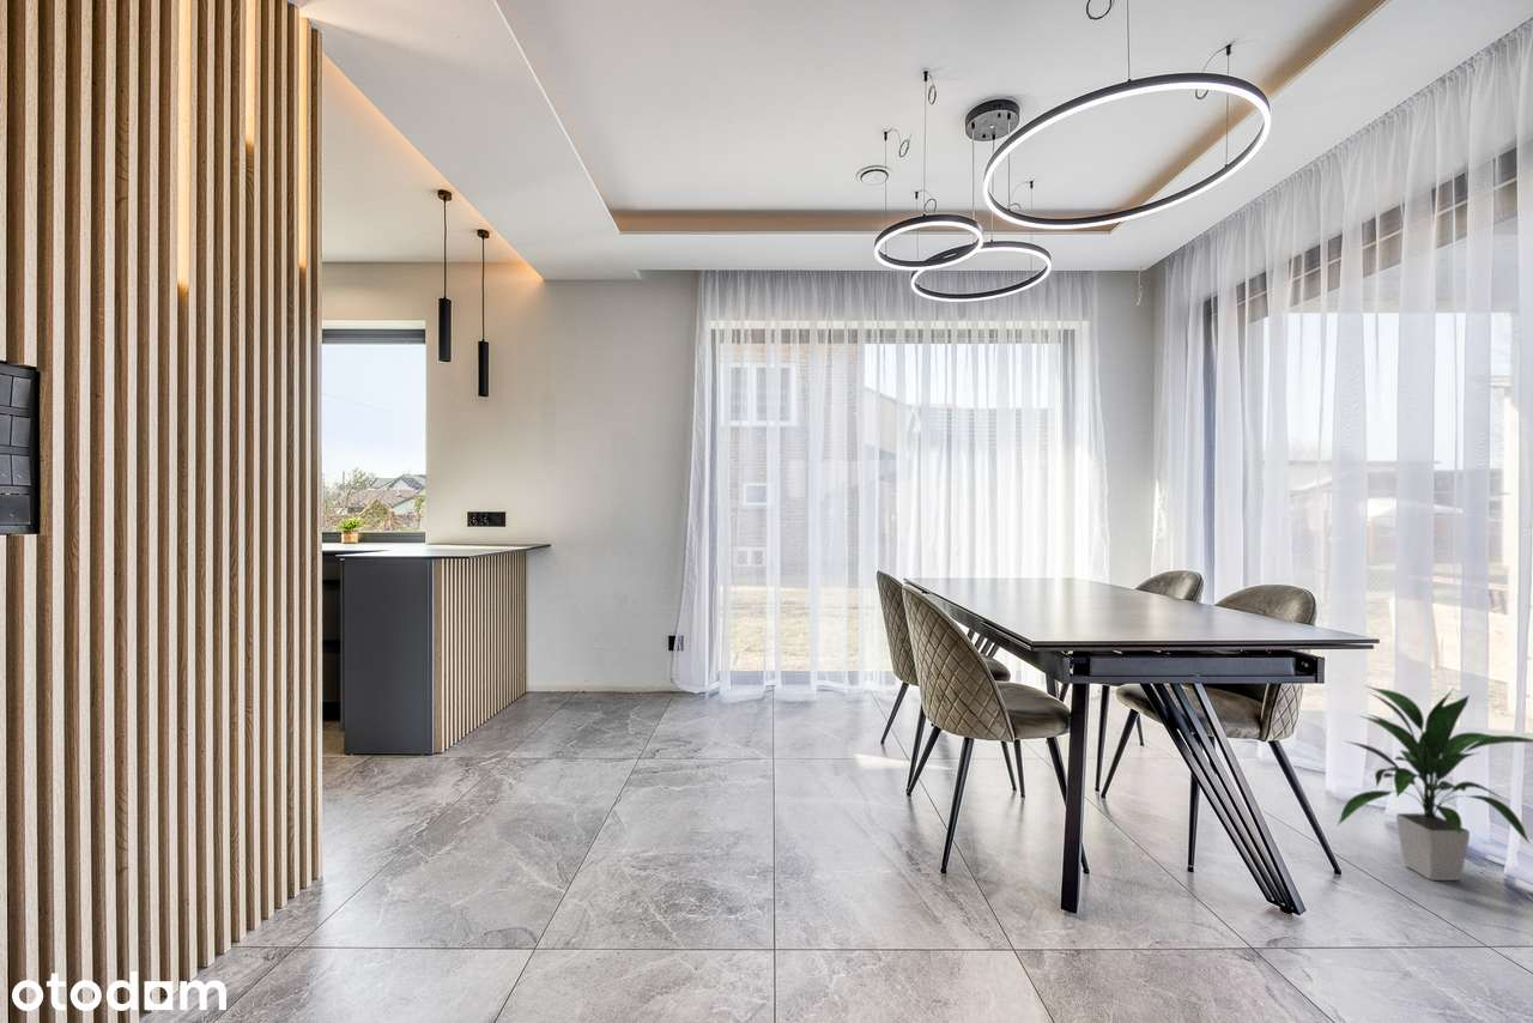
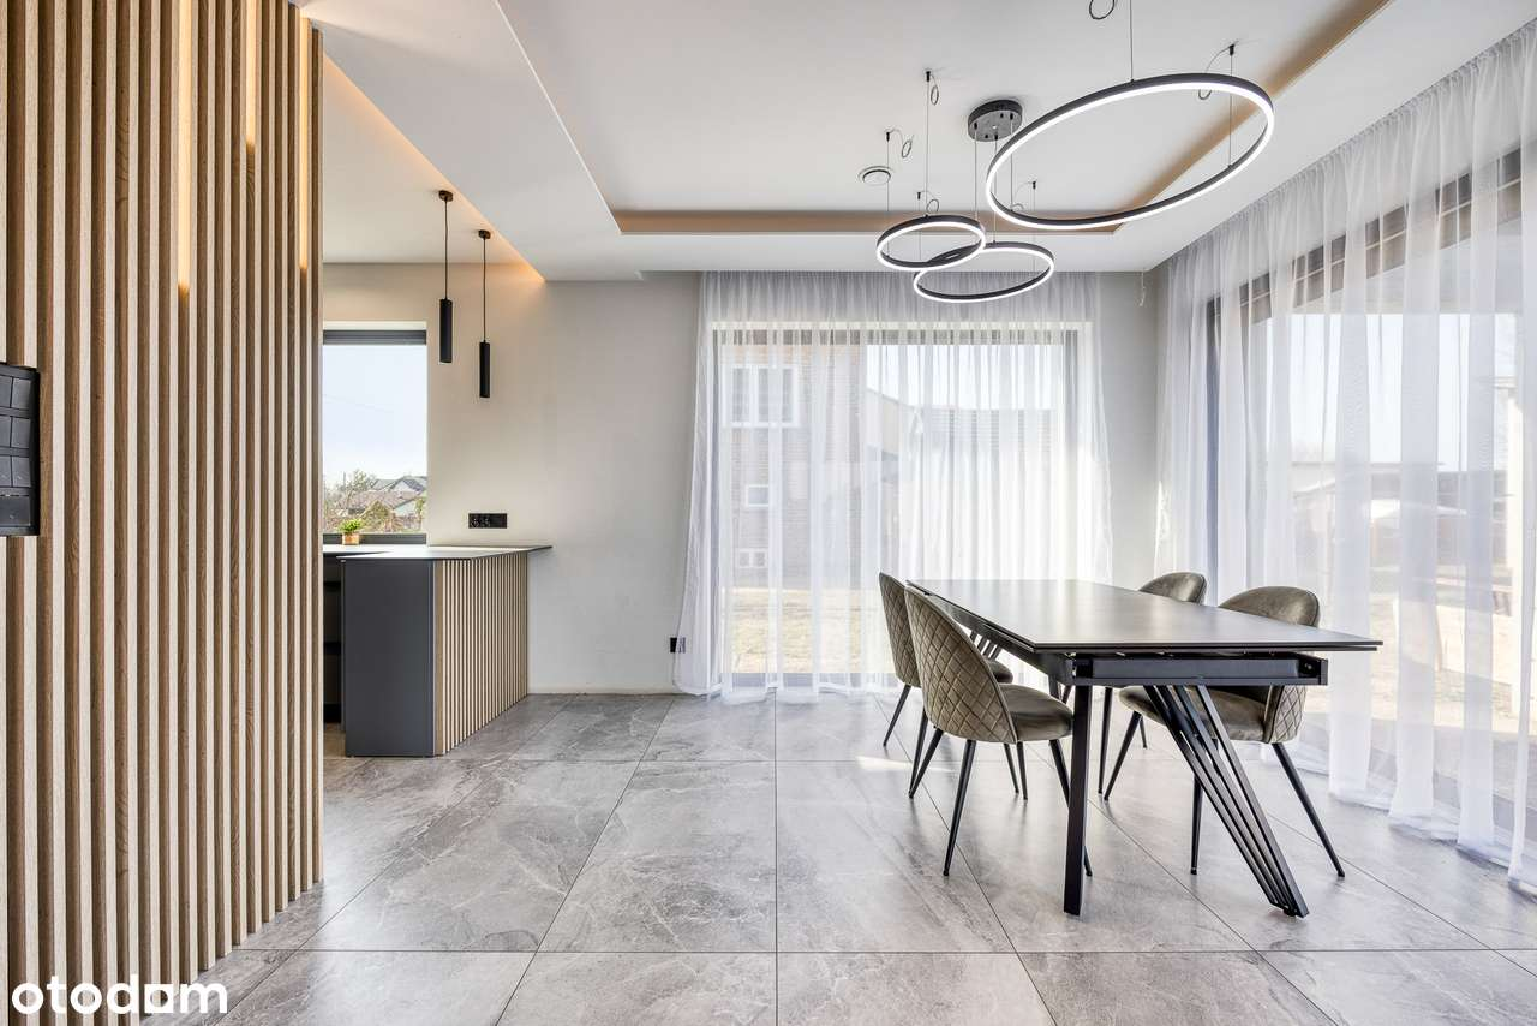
- indoor plant [1337,685,1533,882]
